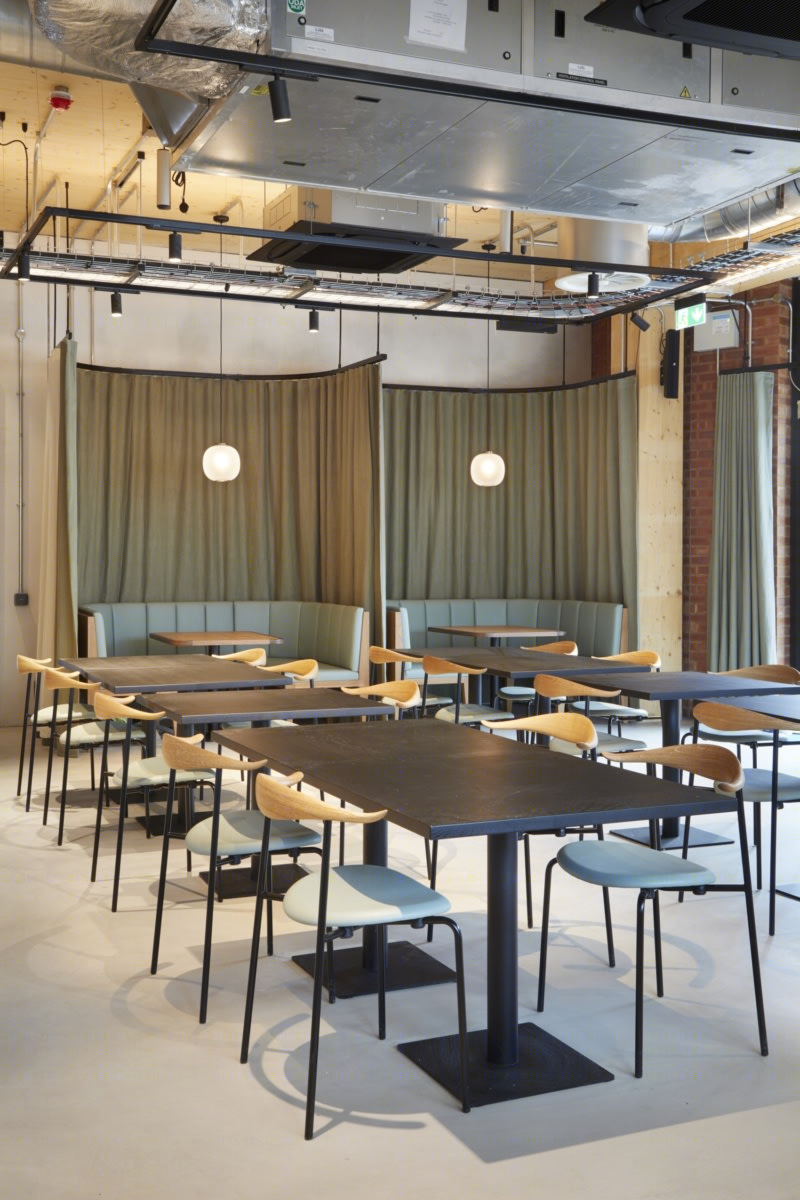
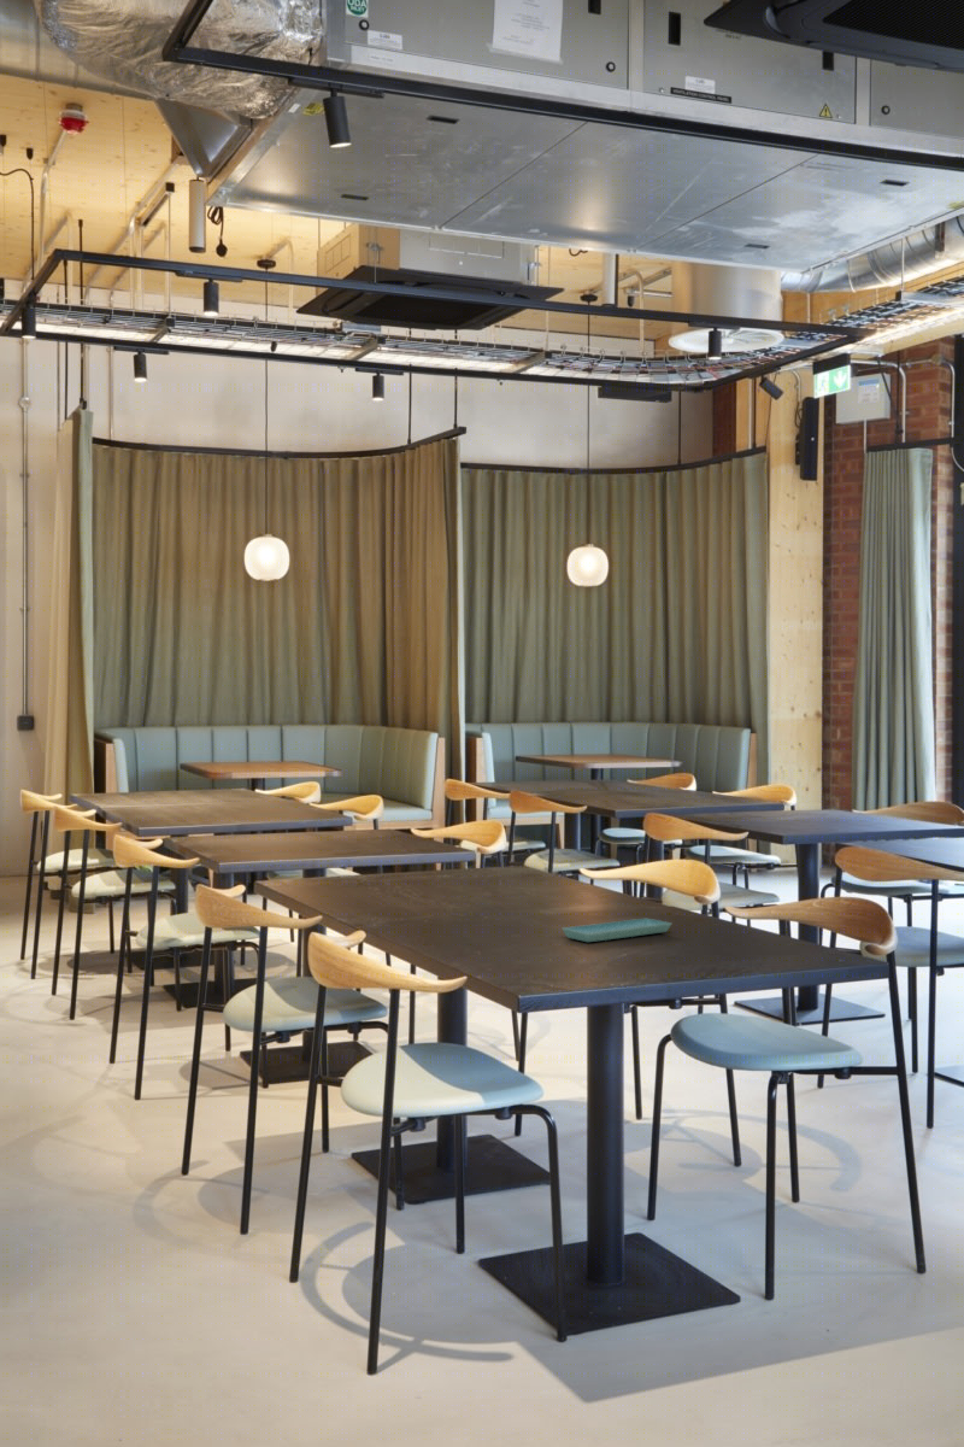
+ saucer [562,918,672,943]
